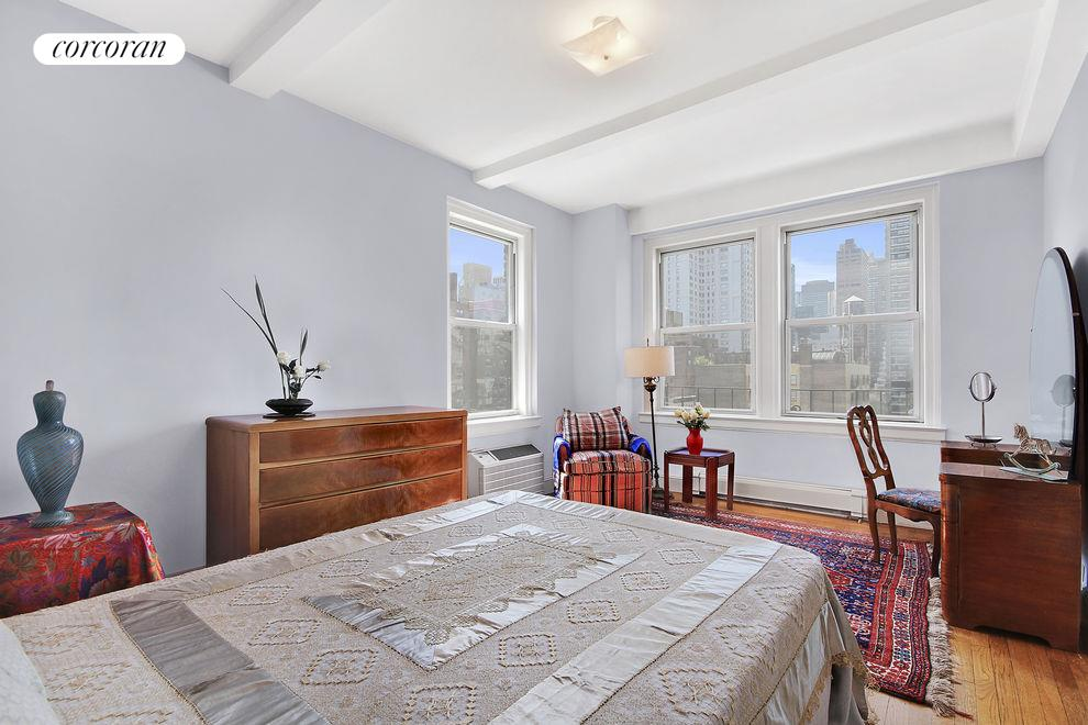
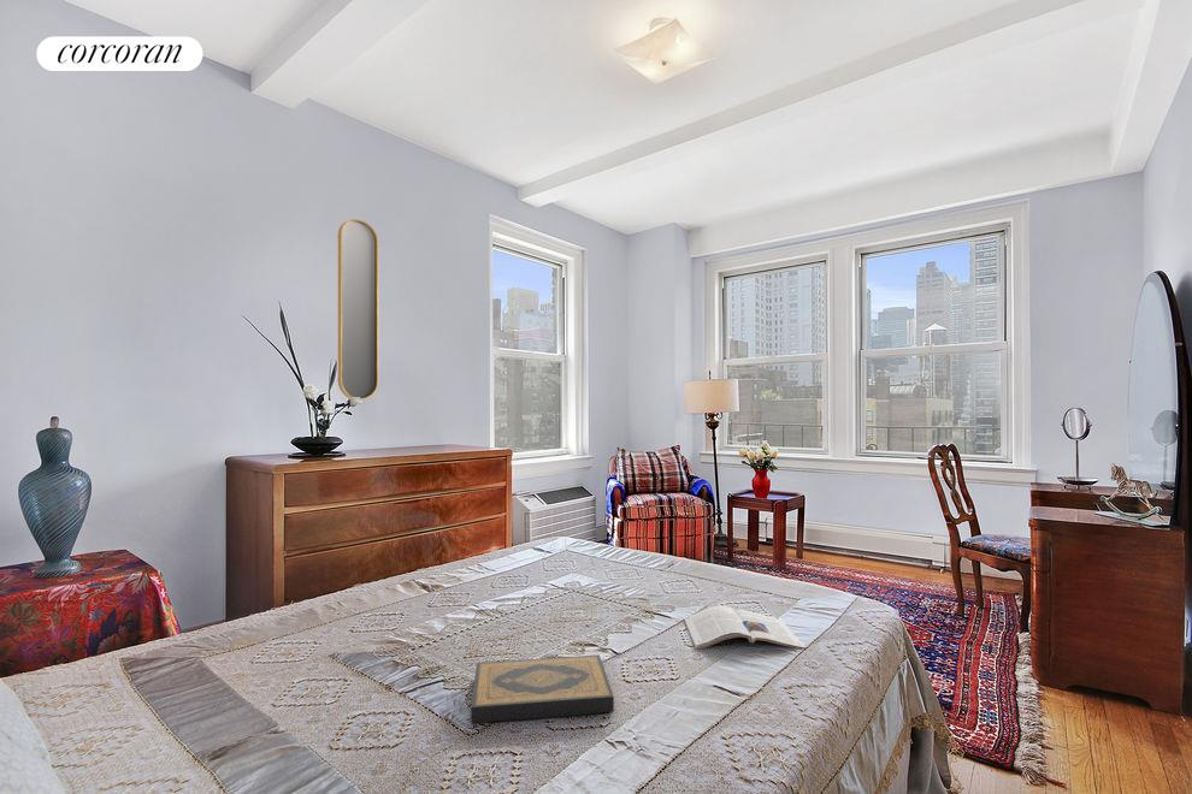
+ home mirror [336,218,379,401]
+ magazine [683,605,807,650]
+ hardback book [470,653,615,724]
